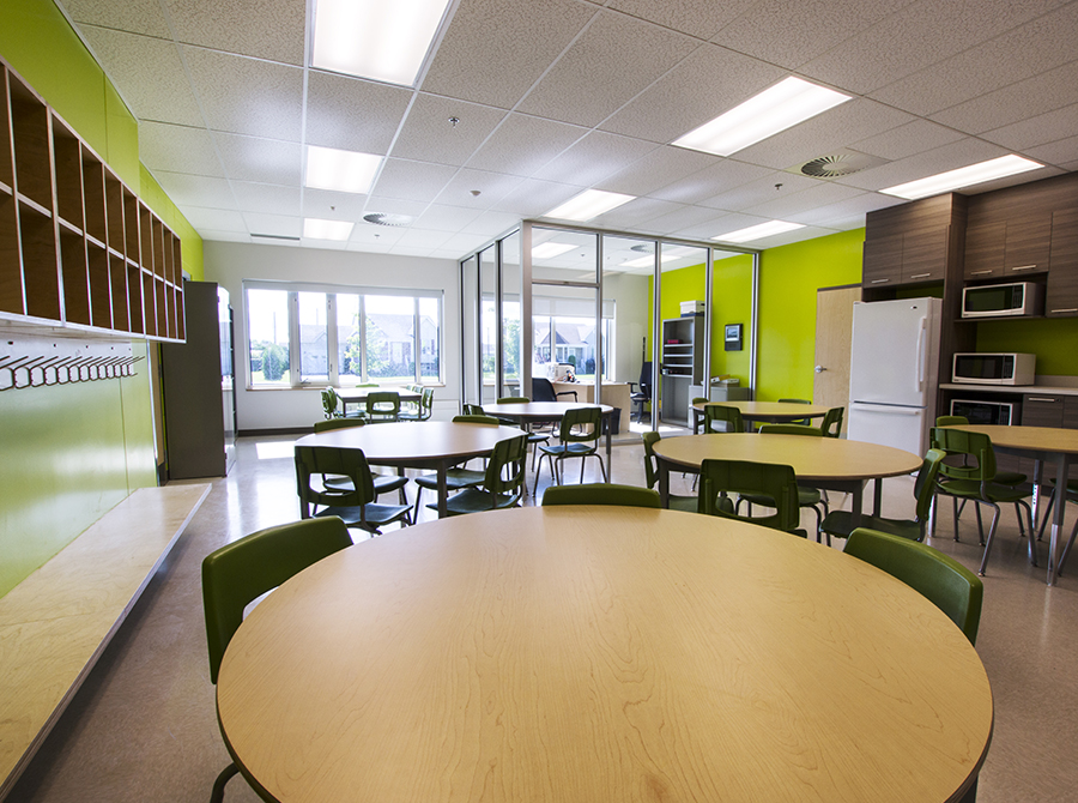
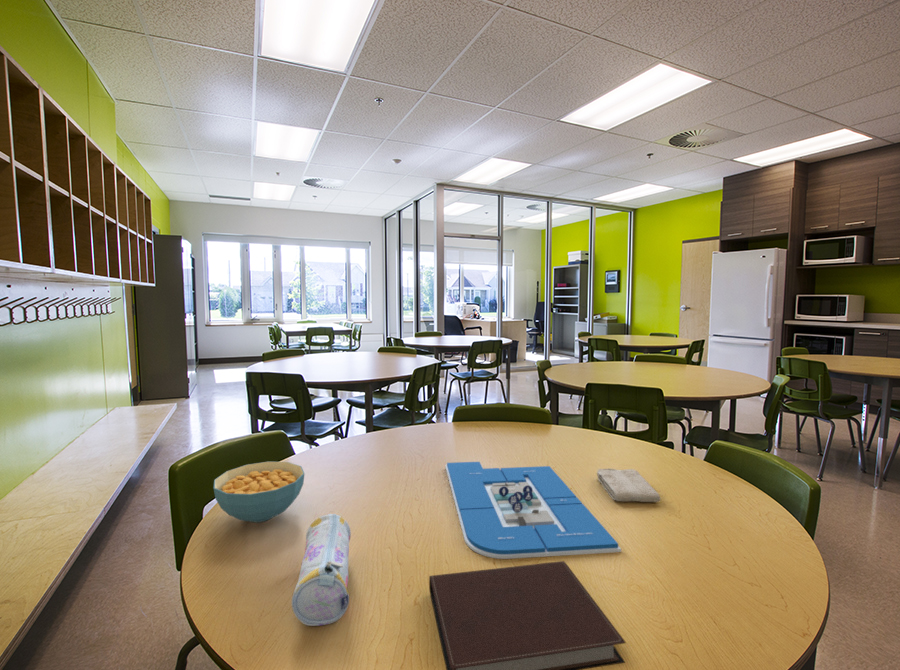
+ cereal bowl [213,461,306,523]
+ board game [444,461,622,560]
+ washcloth [596,468,662,503]
+ pencil case [291,513,352,627]
+ notebook [428,560,627,670]
